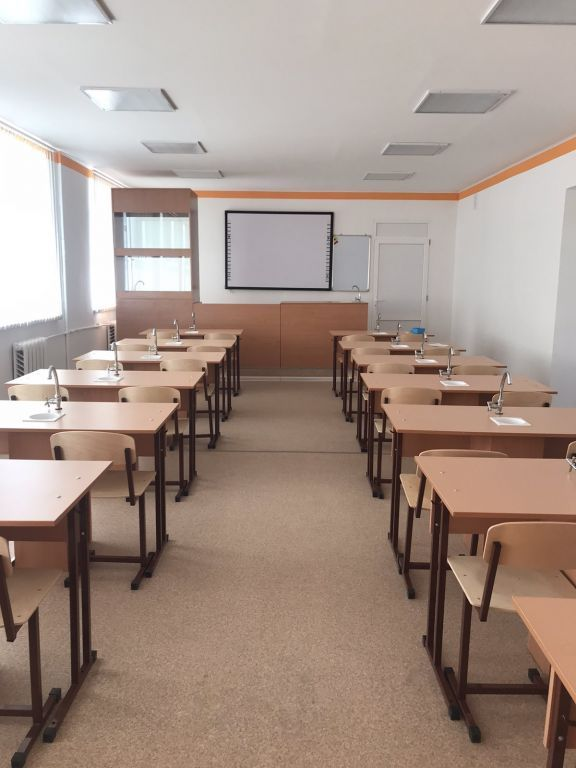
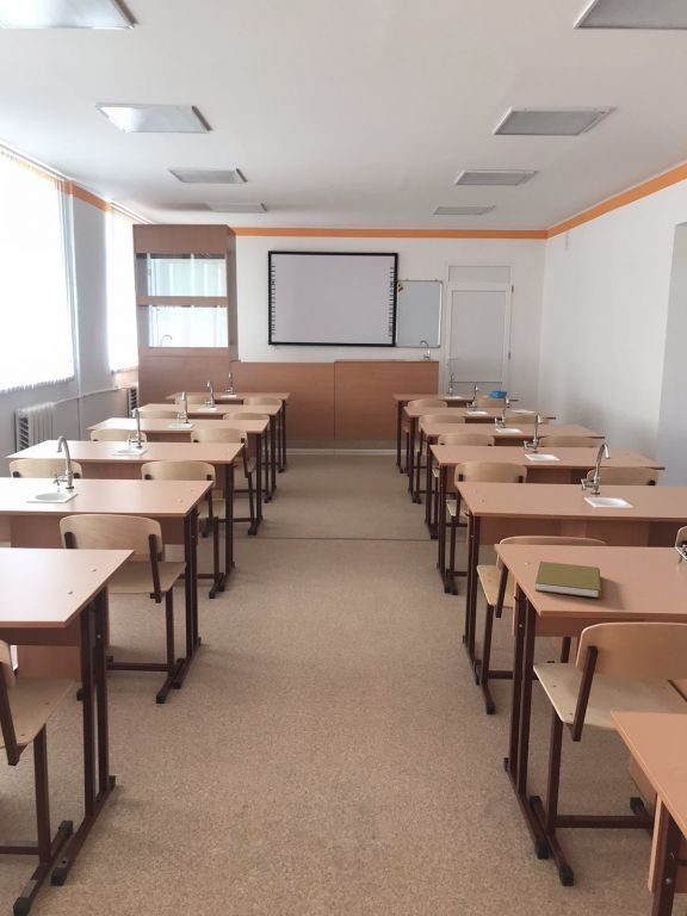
+ book [534,561,602,599]
